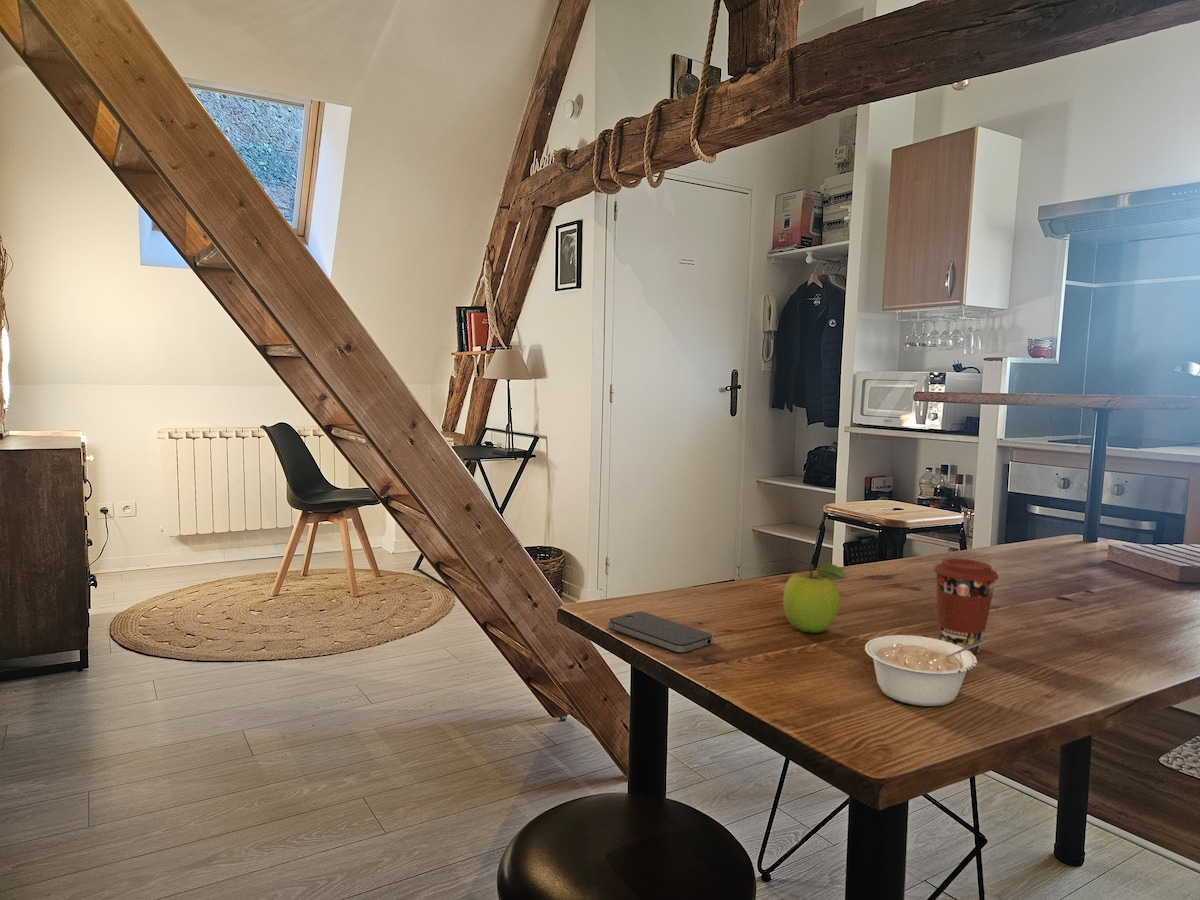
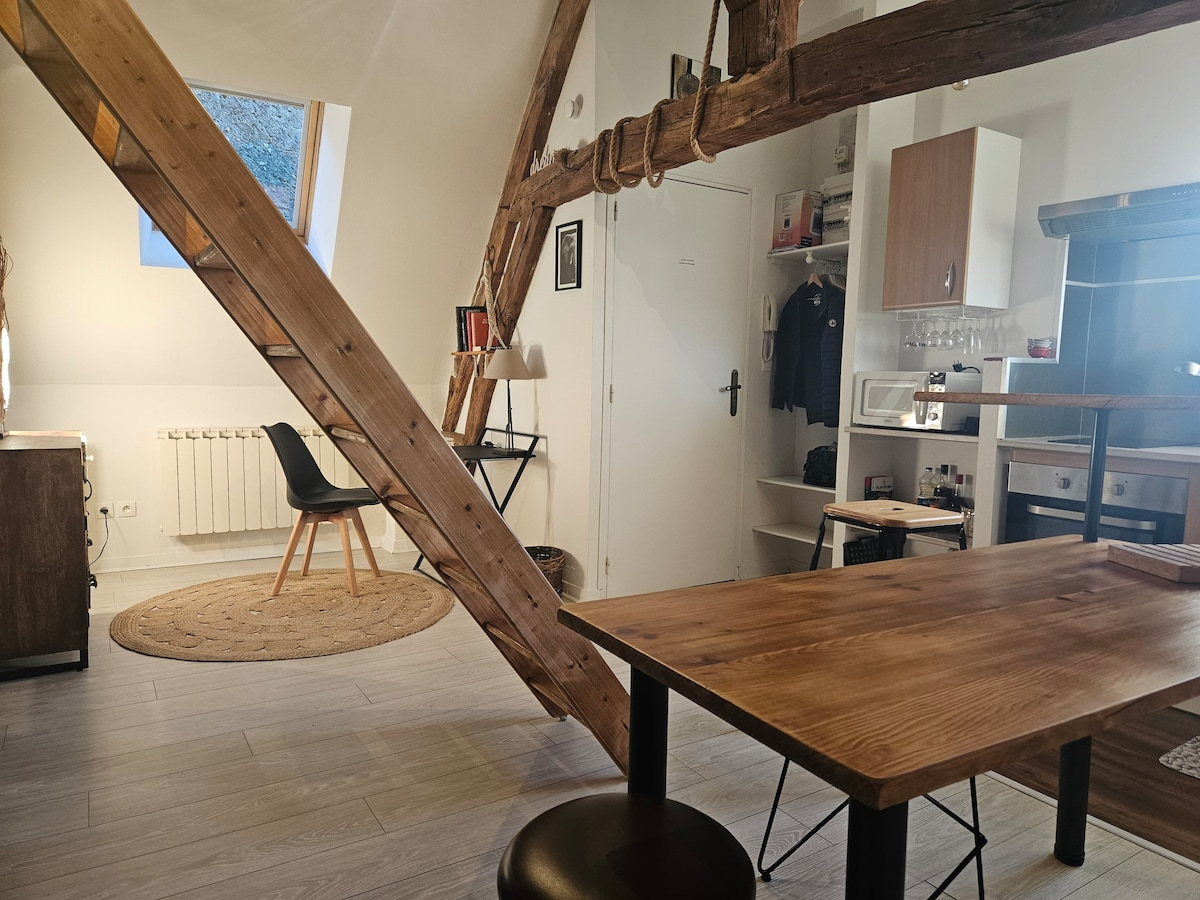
- smartphone [607,611,714,654]
- legume [864,634,989,707]
- coffee cup [932,557,1000,655]
- fruit [782,563,847,634]
